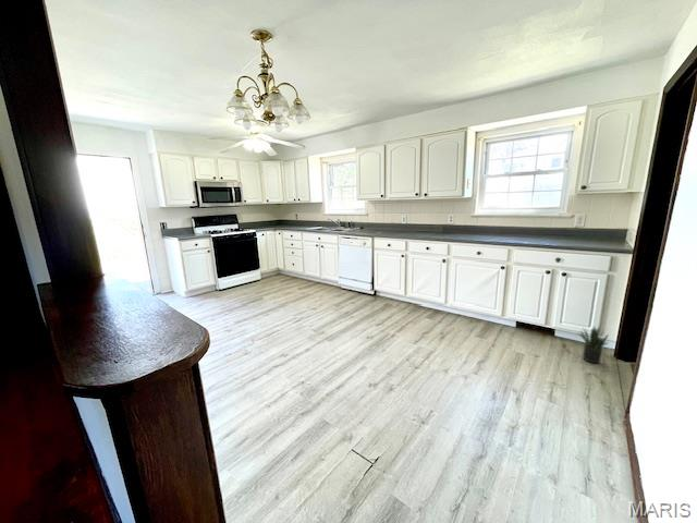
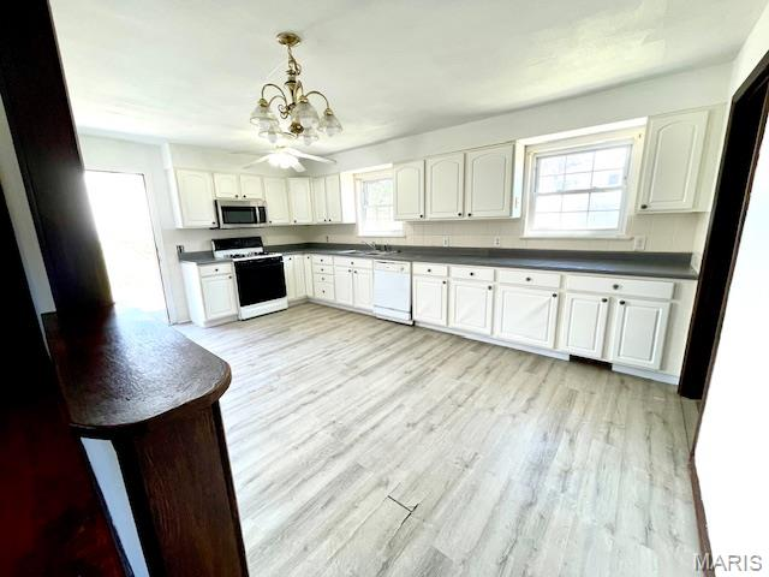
- potted plant [576,325,610,364]
